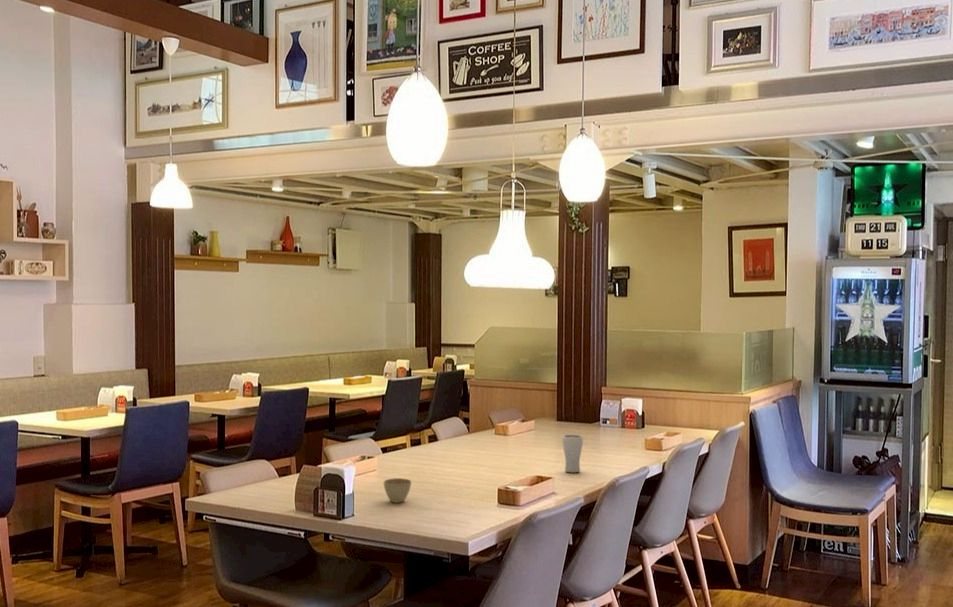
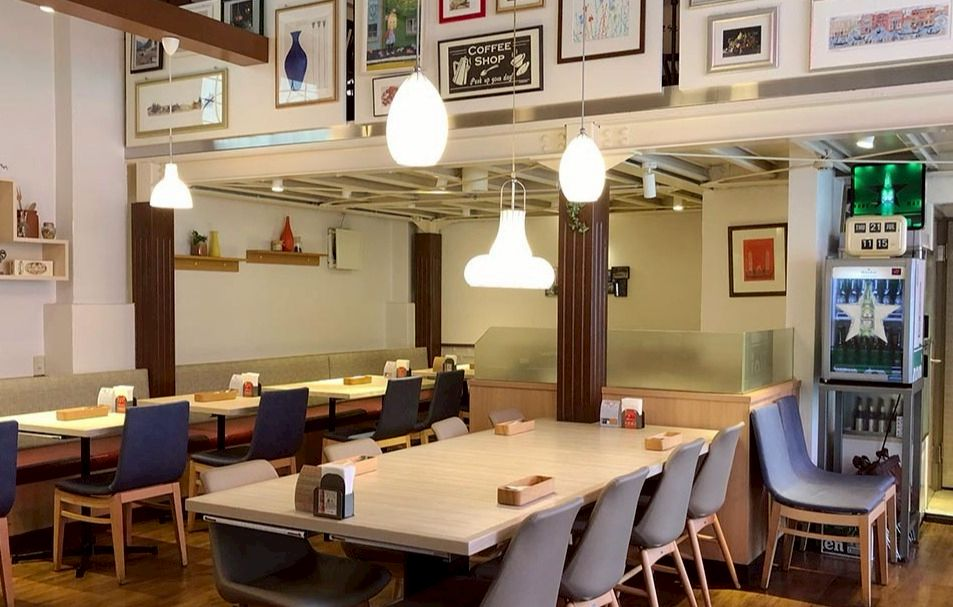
- flower pot [383,477,412,504]
- drinking glass [561,434,584,473]
